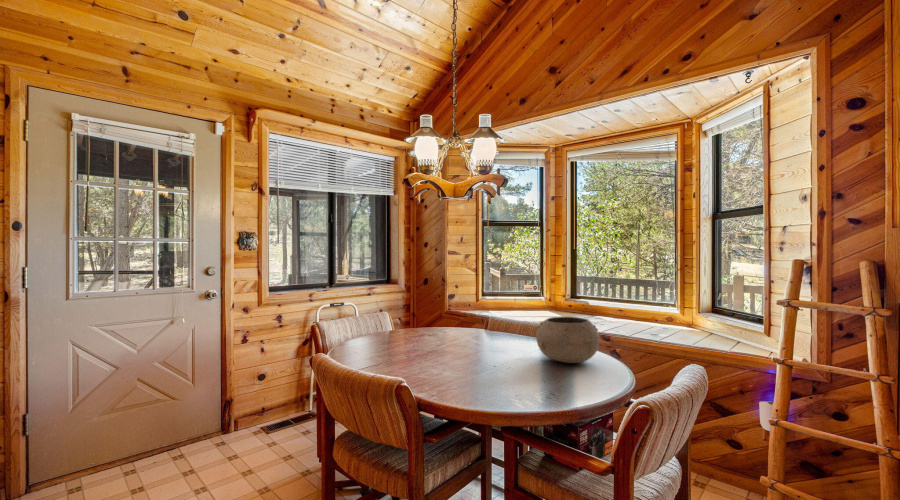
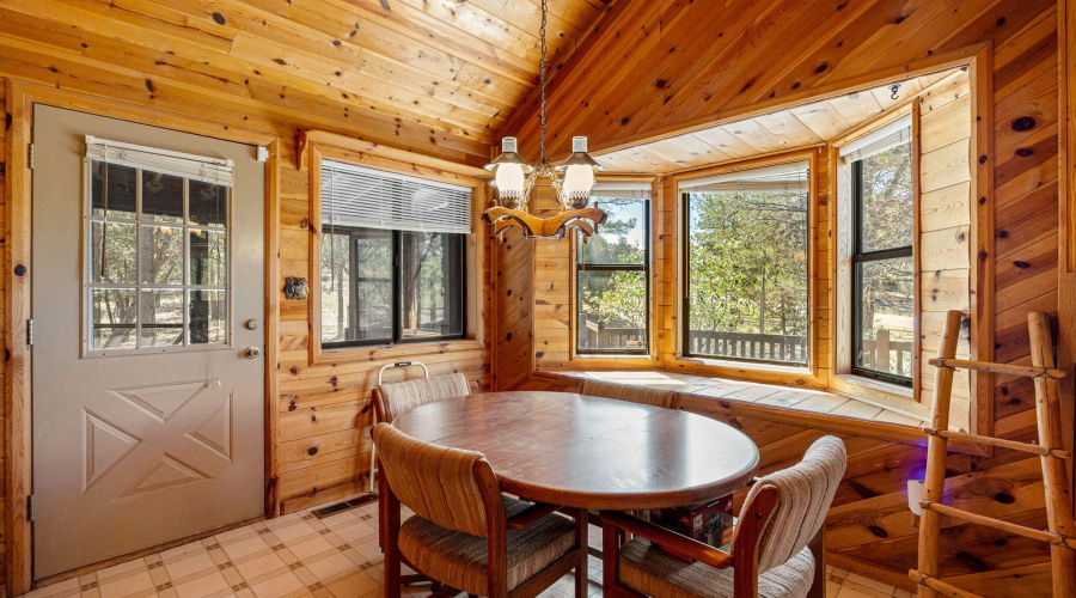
- bowl [536,316,600,364]
